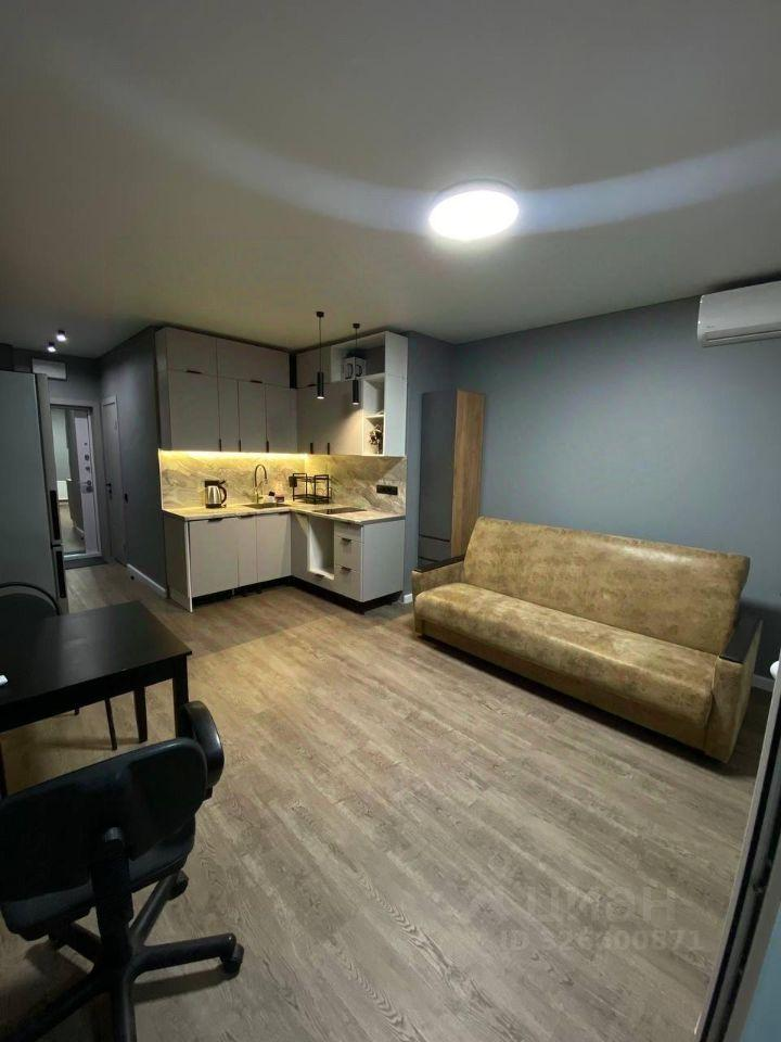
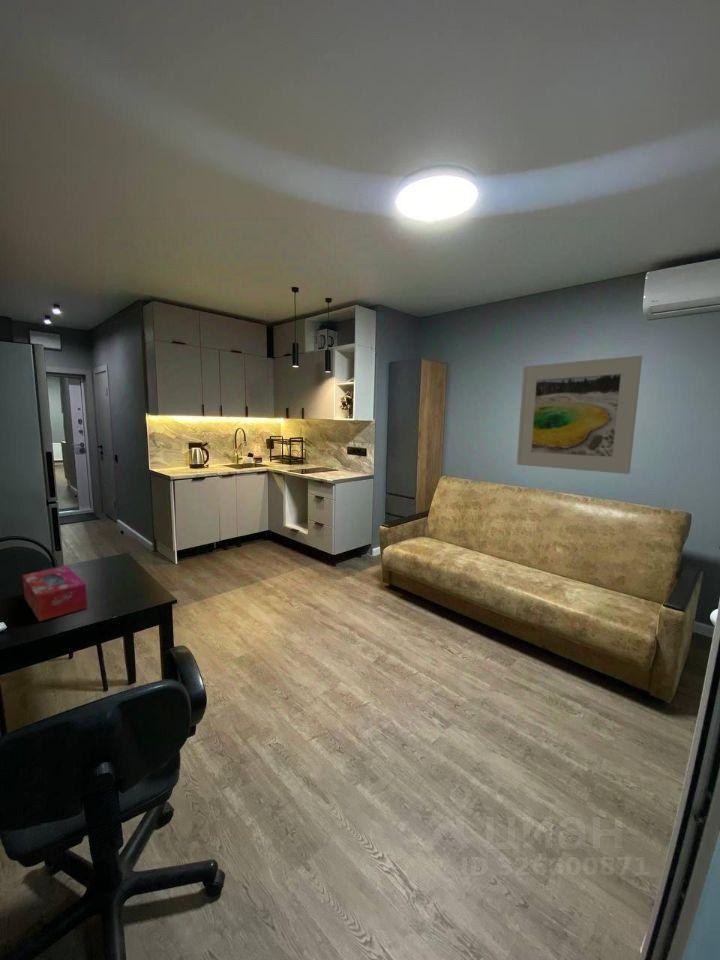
+ tissue box [21,565,89,622]
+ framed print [516,355,643,475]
